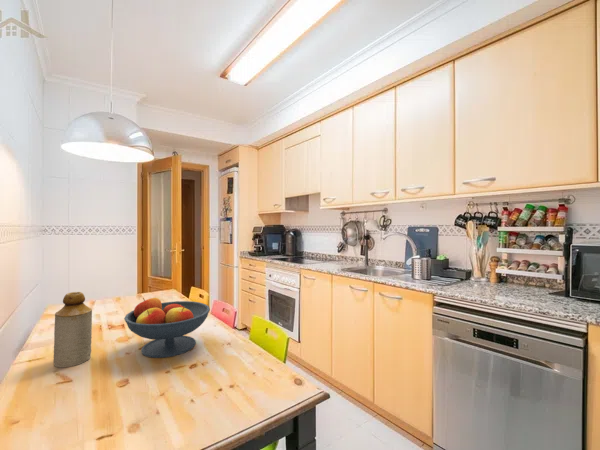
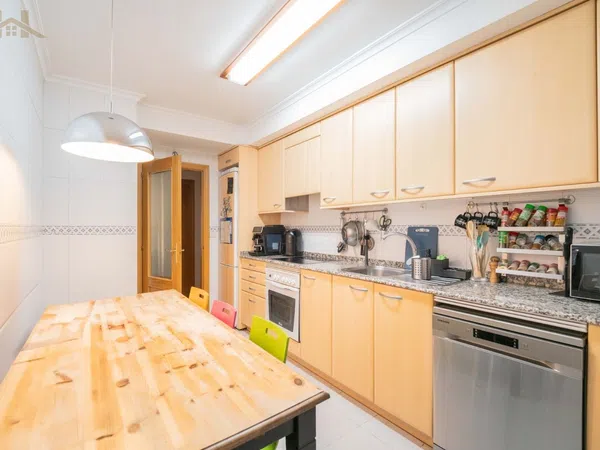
- bottle [52,291,93,368]
- fruit bowl [123,297,211,359]
